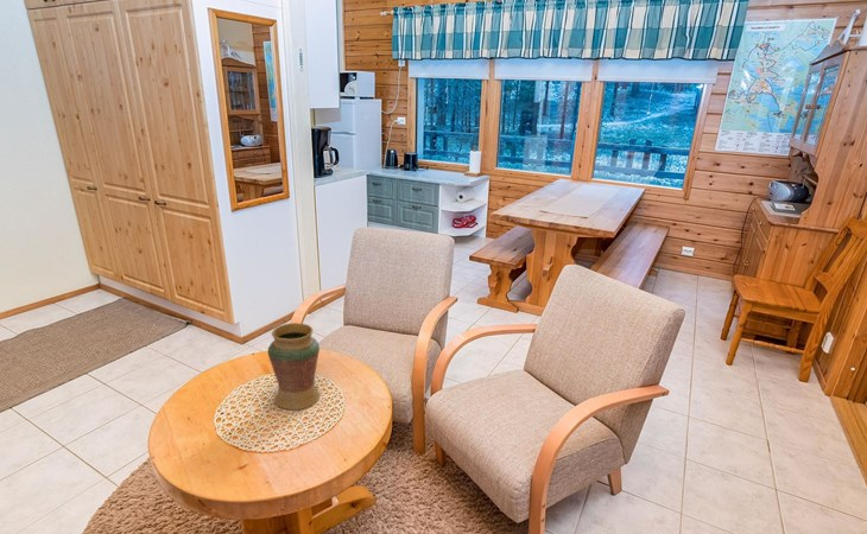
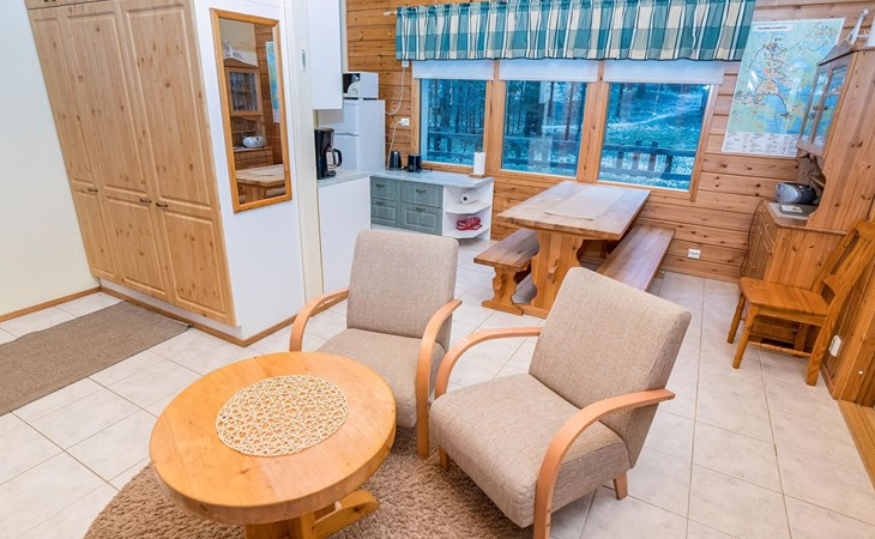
- decorative vase [267,322,321,411]
